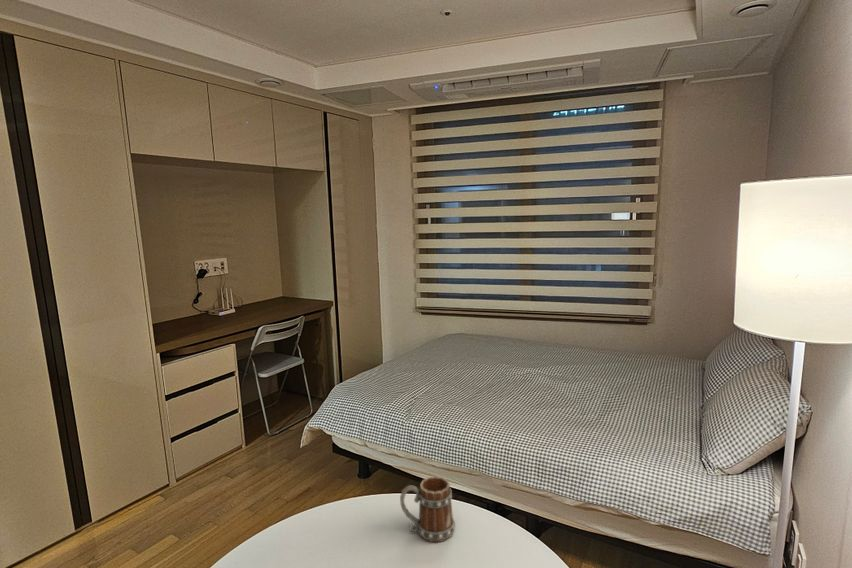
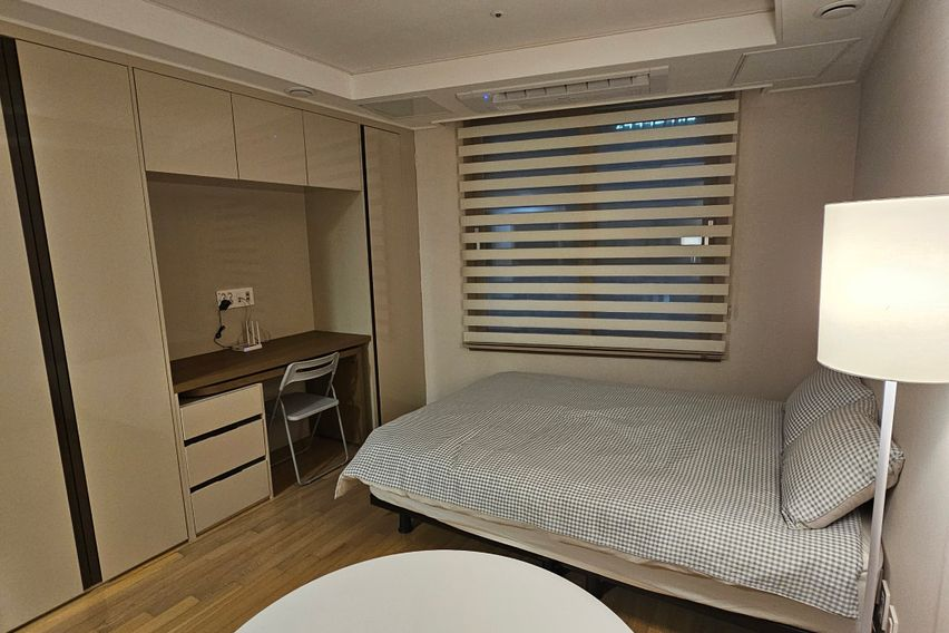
- mug [399,475,456,543]
